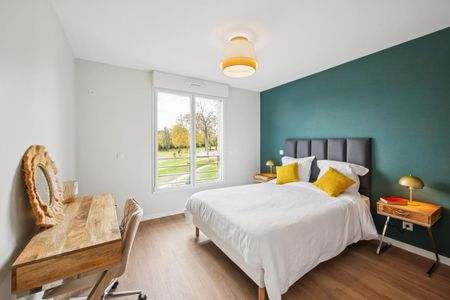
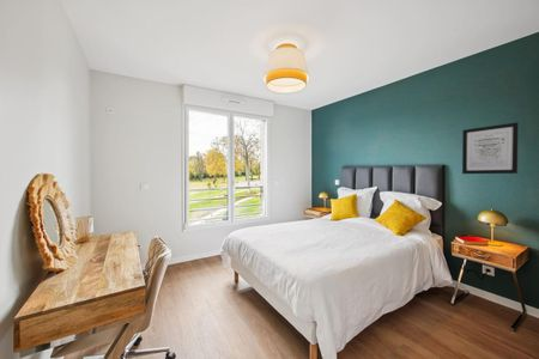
+ wall art [461,121,520,175]
